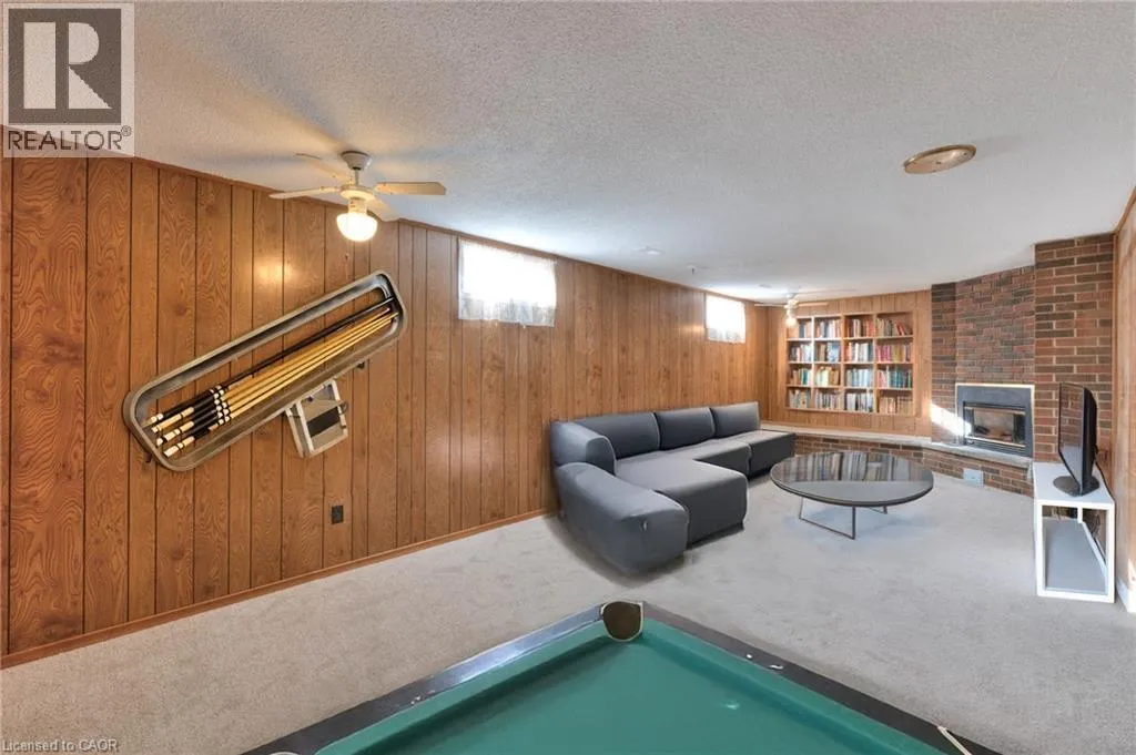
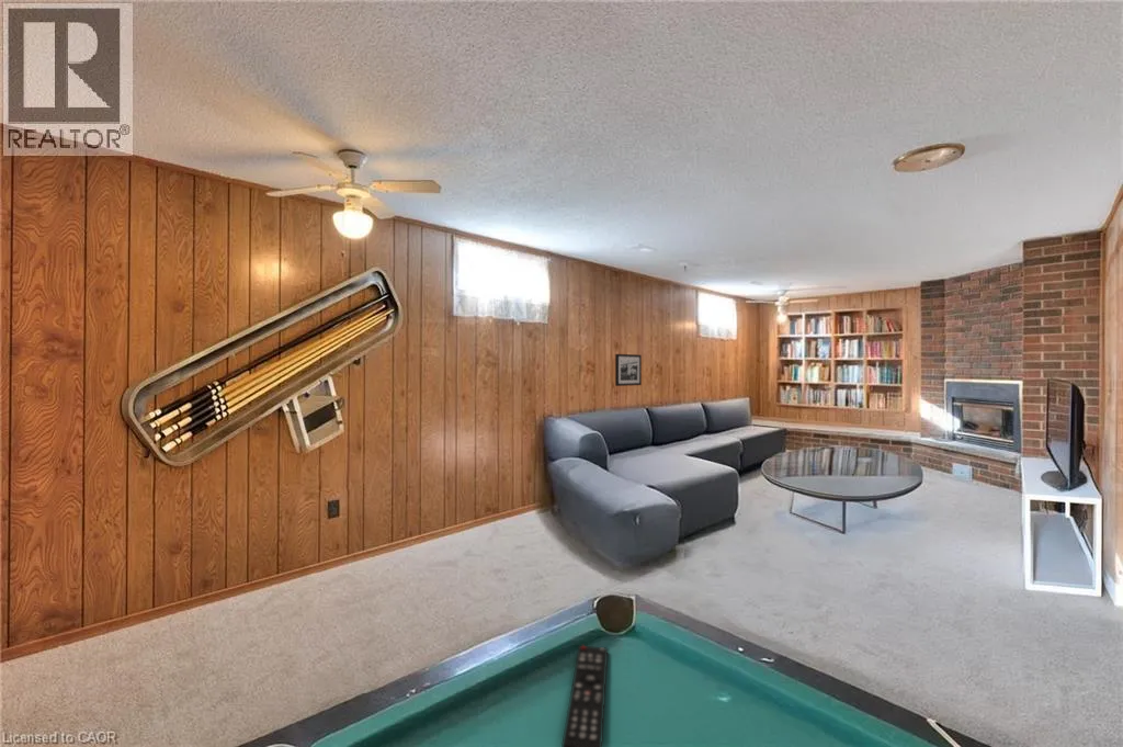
+ remote control [560,645,609,747]
+ picture frame [614,353,643,387]
